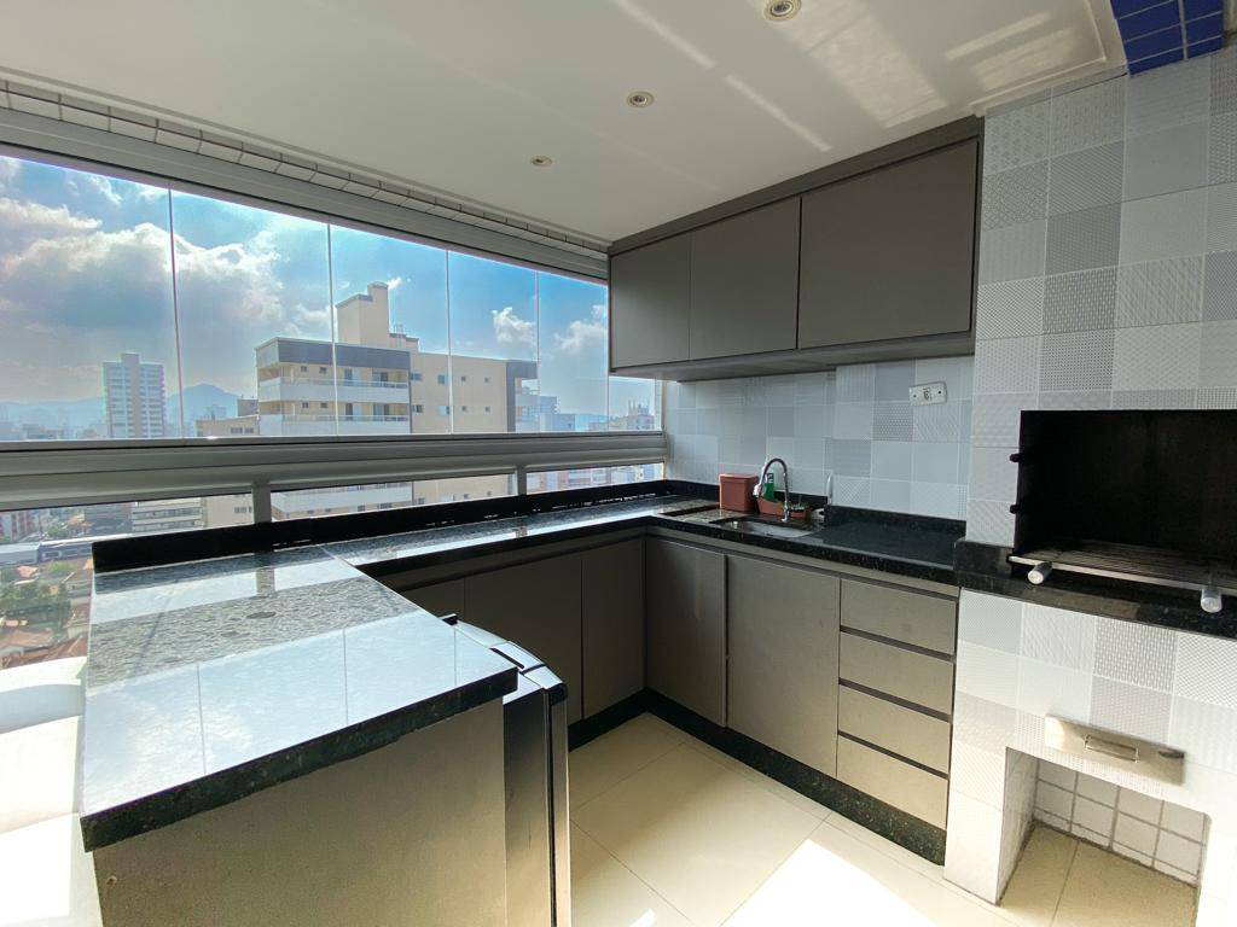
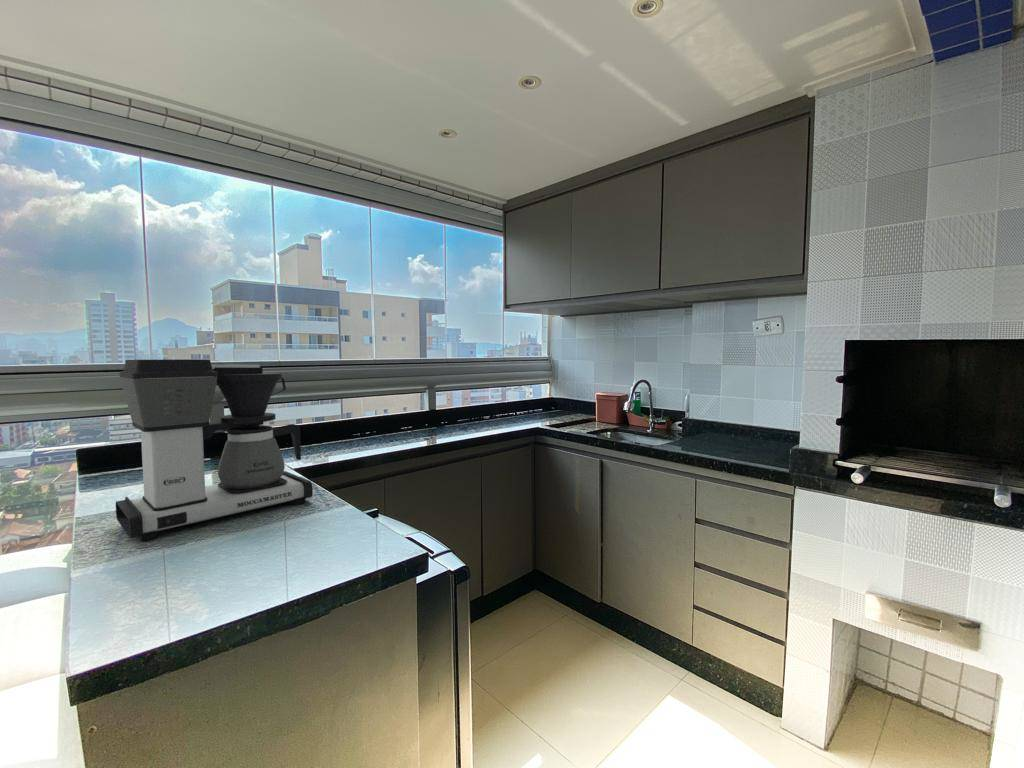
+ coffee maker [115,358,314,542]
